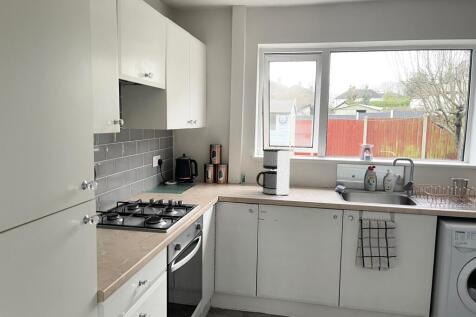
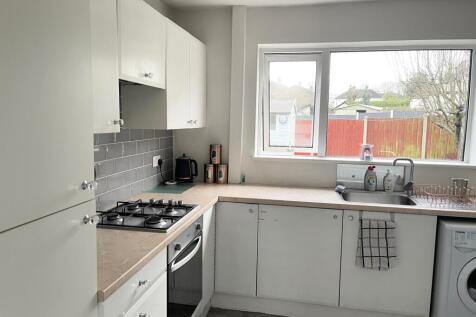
- coffee maker [255,148,291,196]
